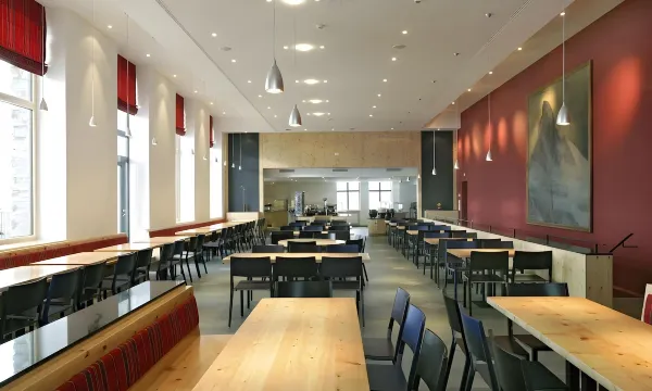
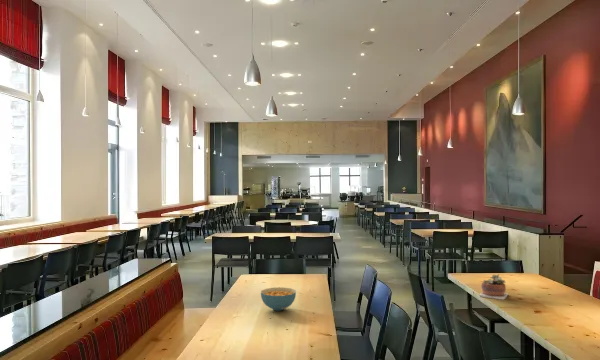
+ cereal bowl [260,286,297,312]
+ succulent plant [478,273,509,301]
